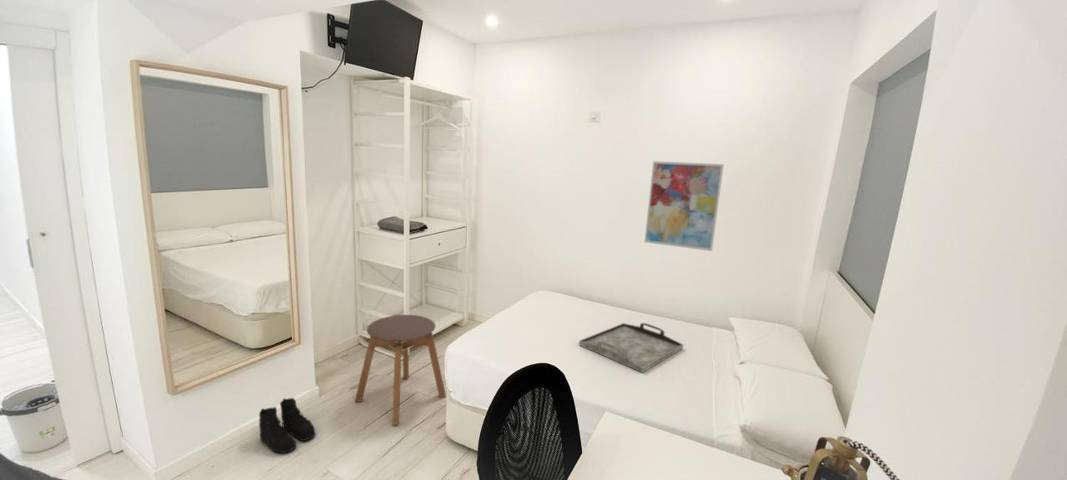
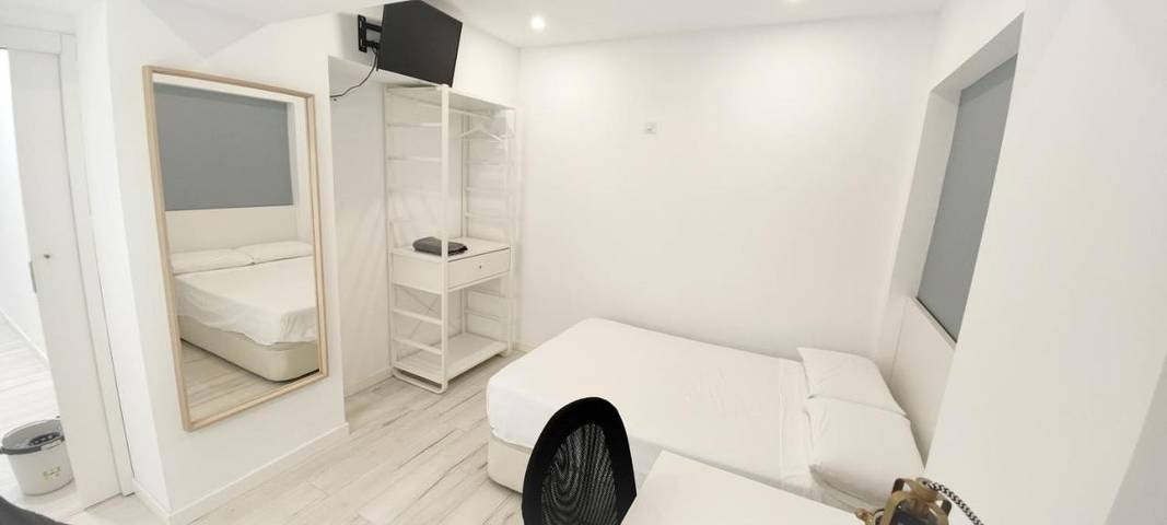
- serving tray [578,322,684,374]
- stool [354,314,447,426]
- boots [258,397,316,454]
- wall art [644,160,725,252]
